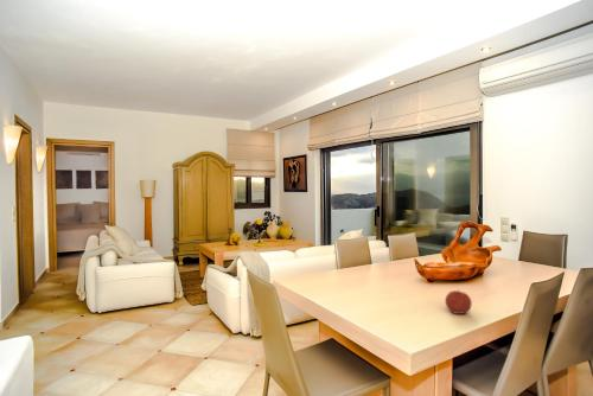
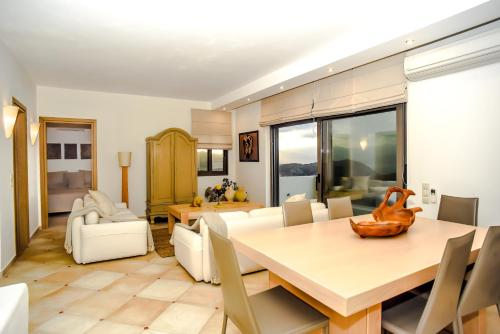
- fruit [444,288,473,315]
